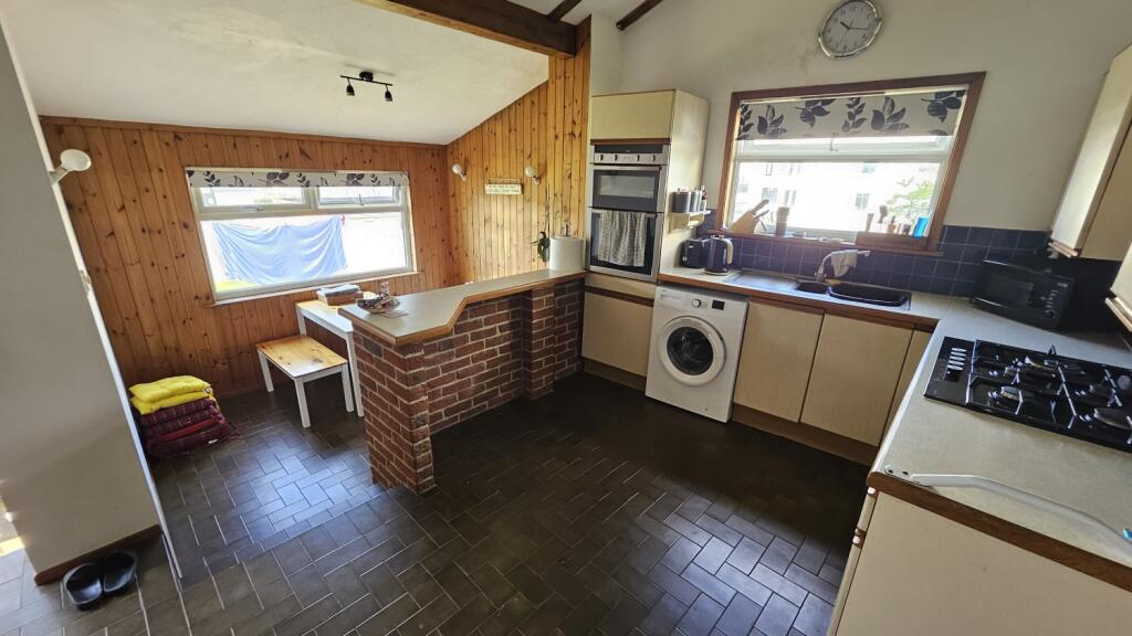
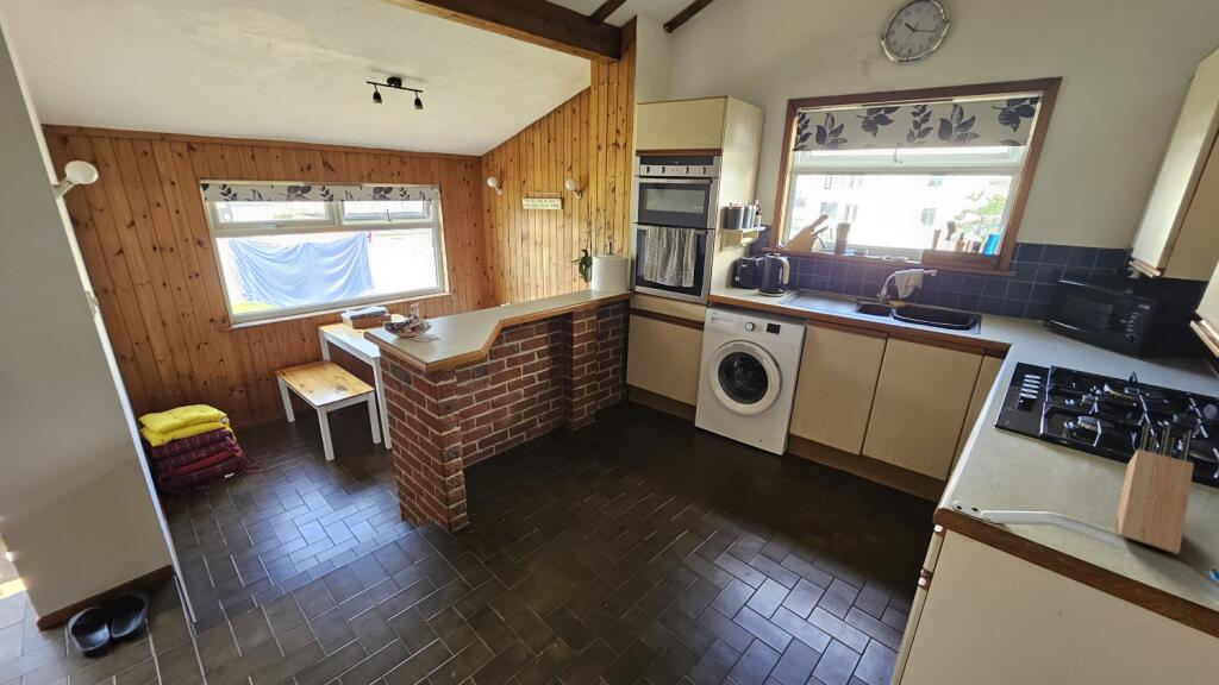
+ knife block [1117,421,1195,555]
